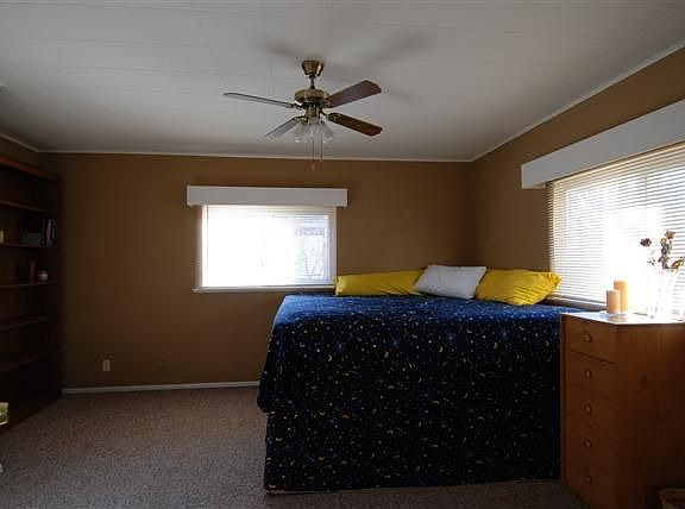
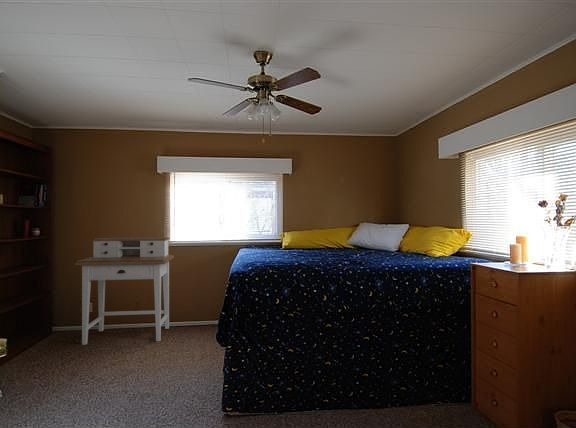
+ desk [73,236,175,346]
